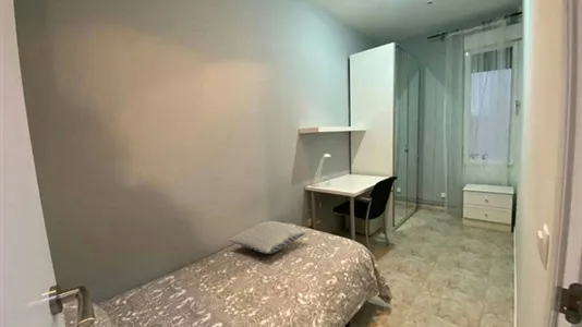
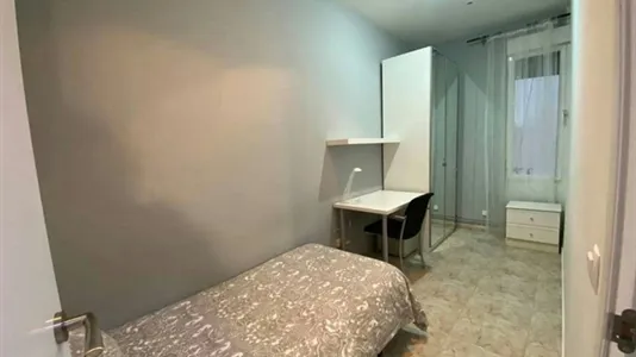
- pillow [227,220,306,255]
